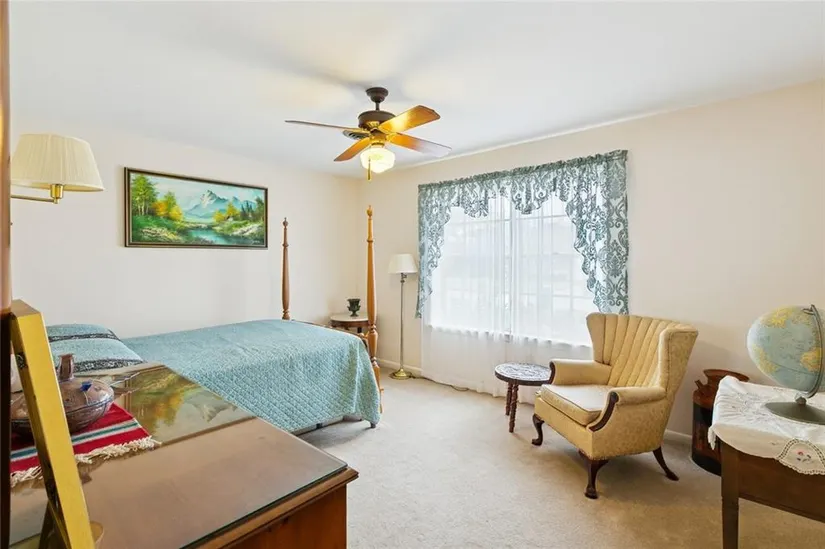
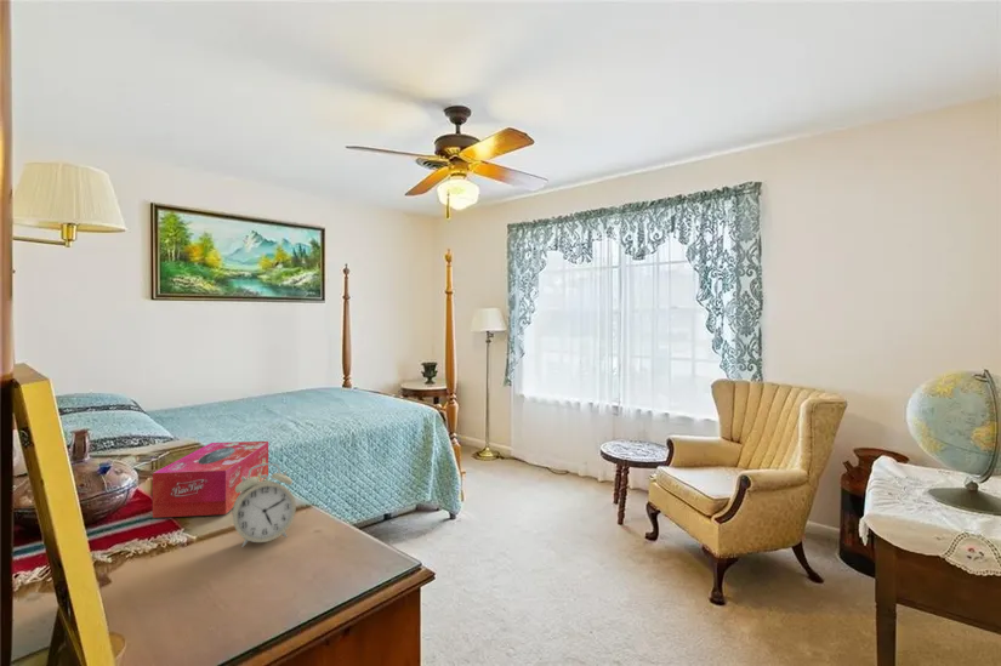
+ alarm clock [232,462,297,548]
+ tissue box [152,440,269,519]
